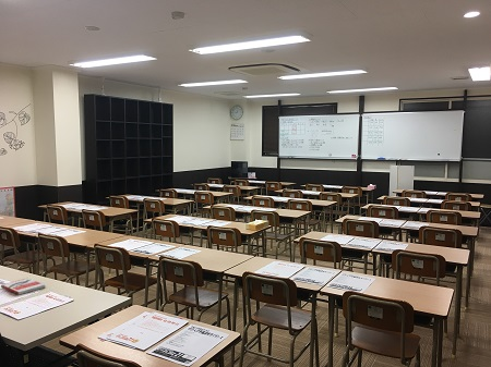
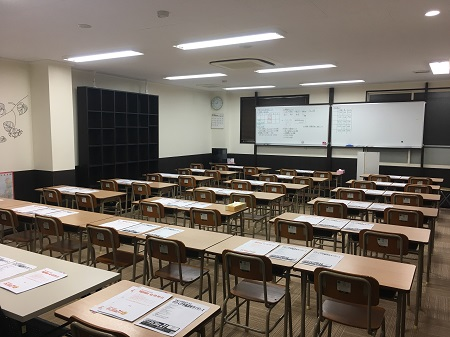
- book [0,277,47,296]
